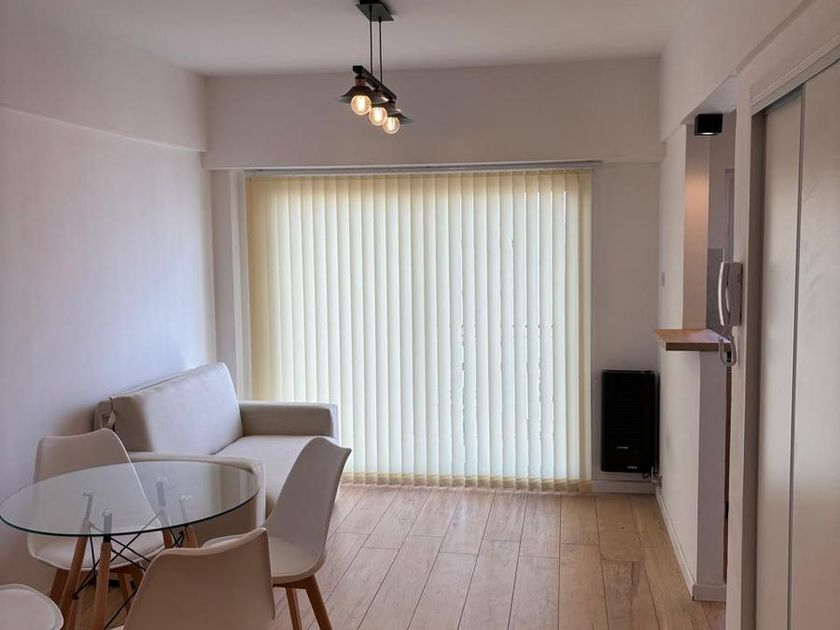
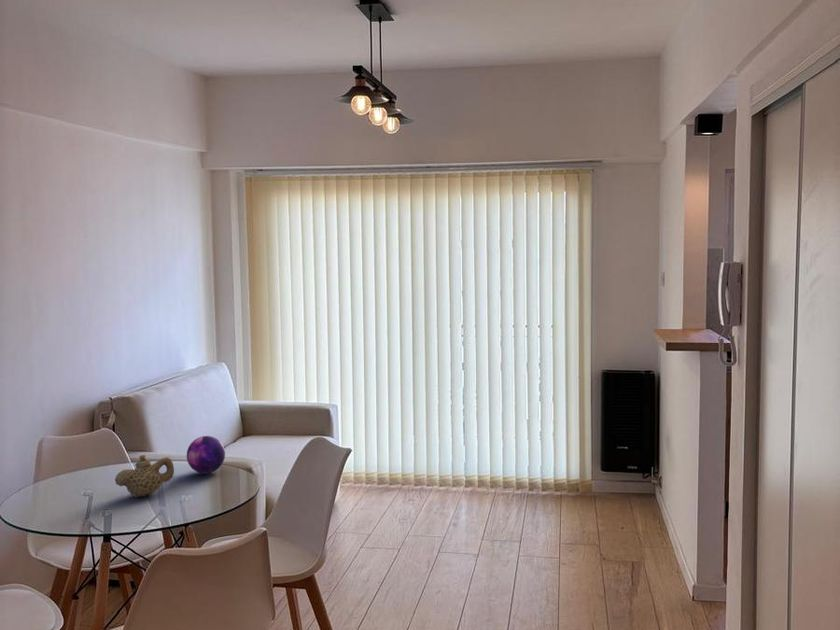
+ teapot [114,454,175,498]
+ decorative orb [186,435,226,475]
